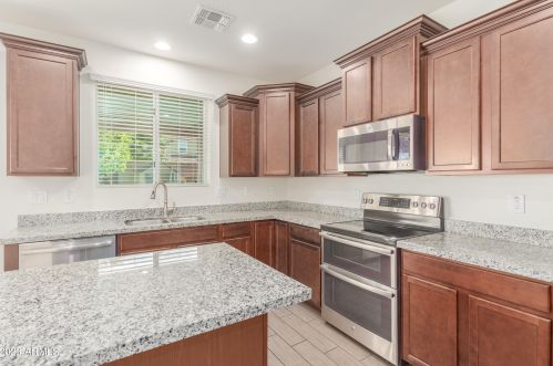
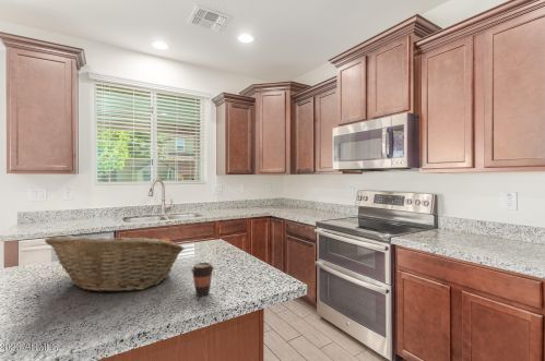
+ coffee cup [190,262,215,297]
+ fruit basket [44,231,186,293]
